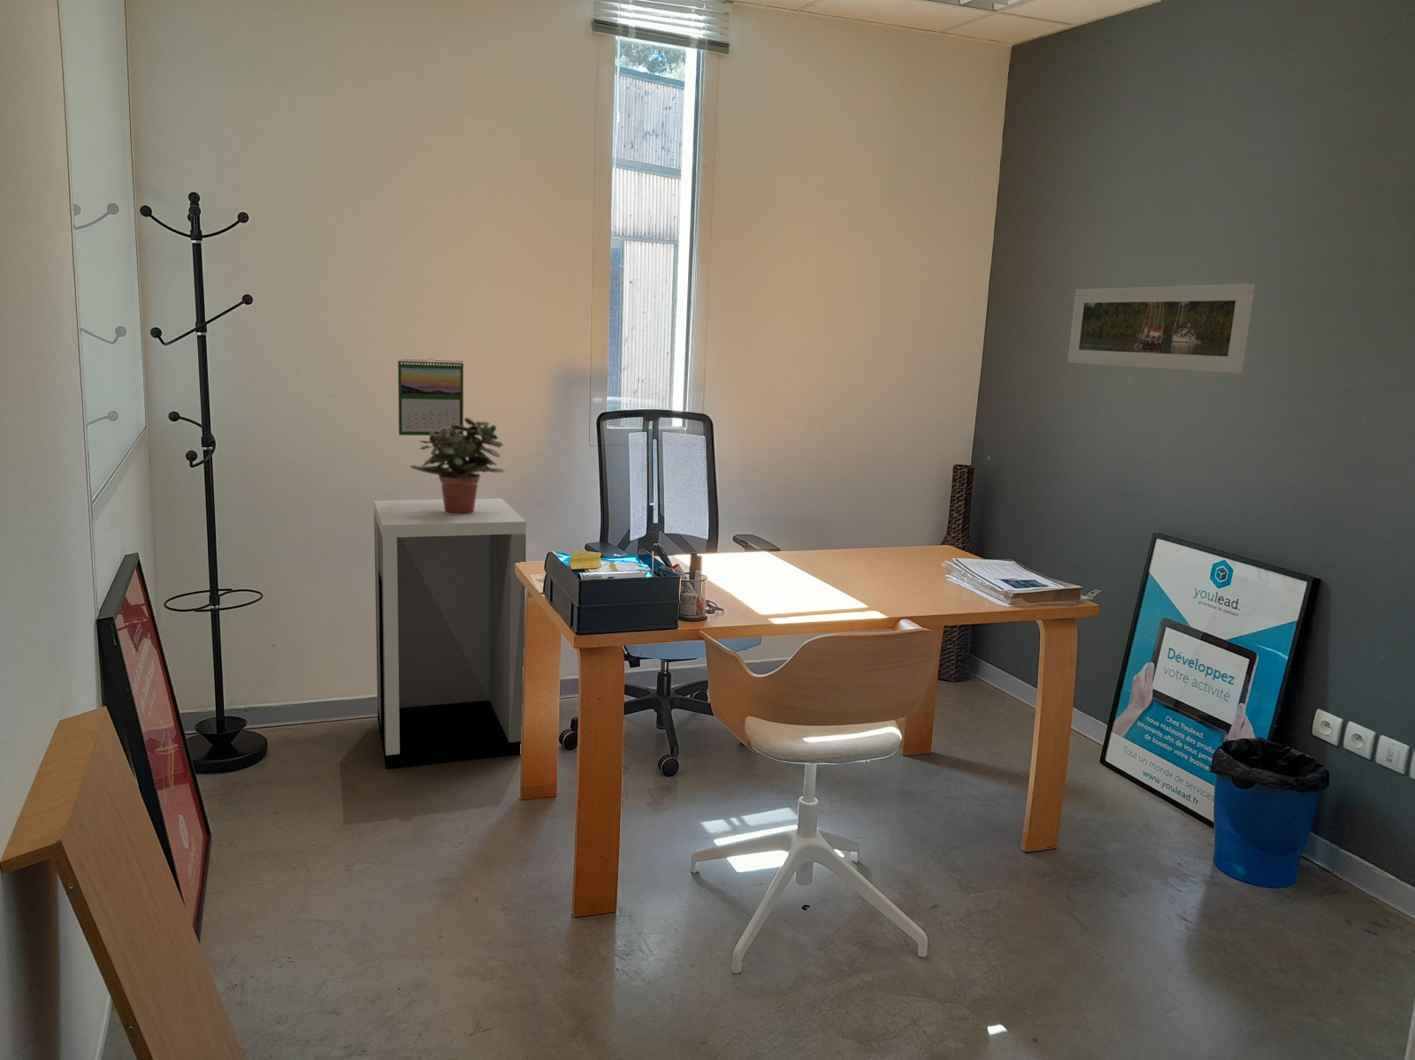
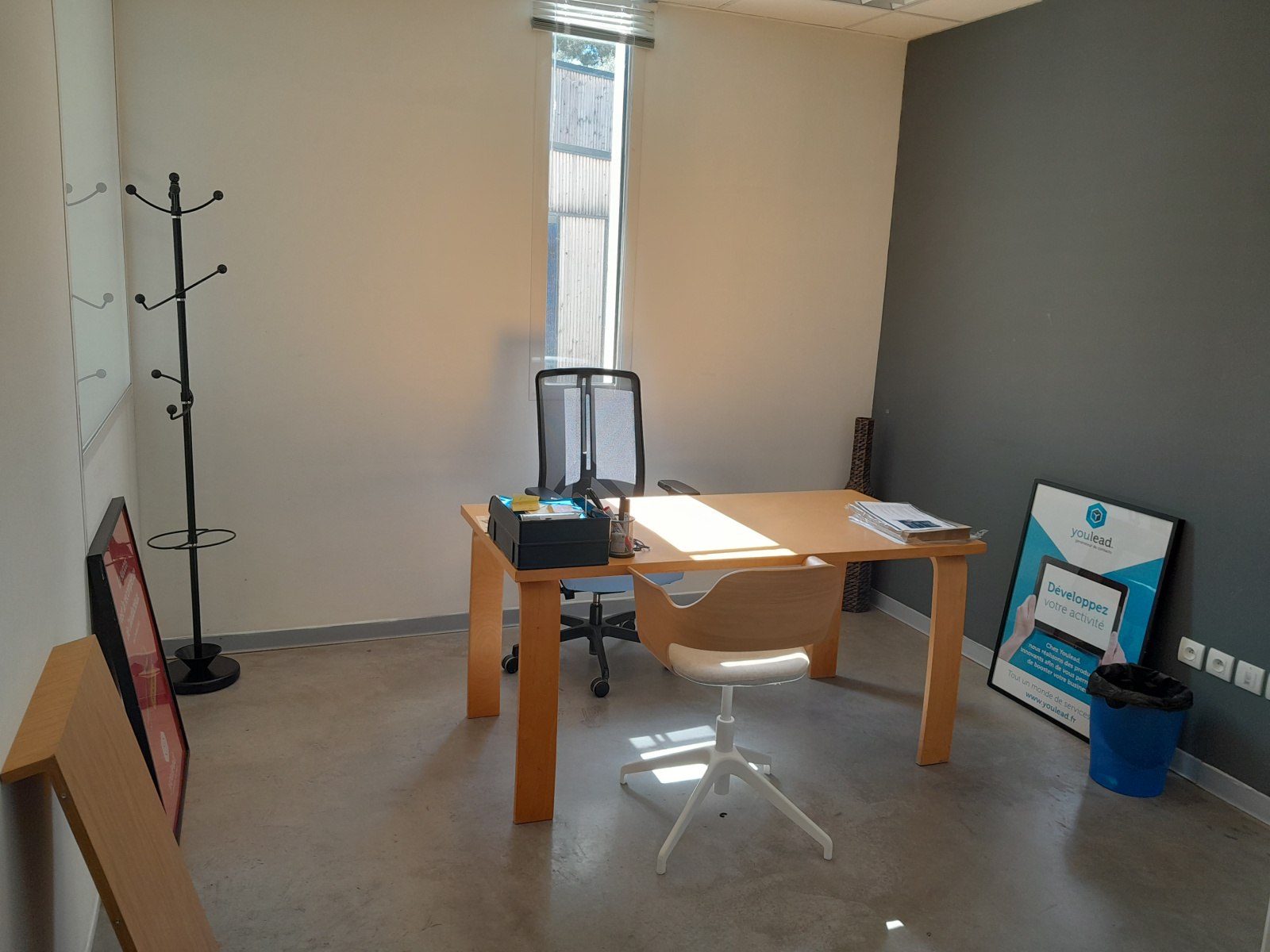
- nightstand [373,498,527,769]
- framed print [1066,283,1256,374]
- calendar [397,357,465,436]
- potted plant [409,416,505,516]
